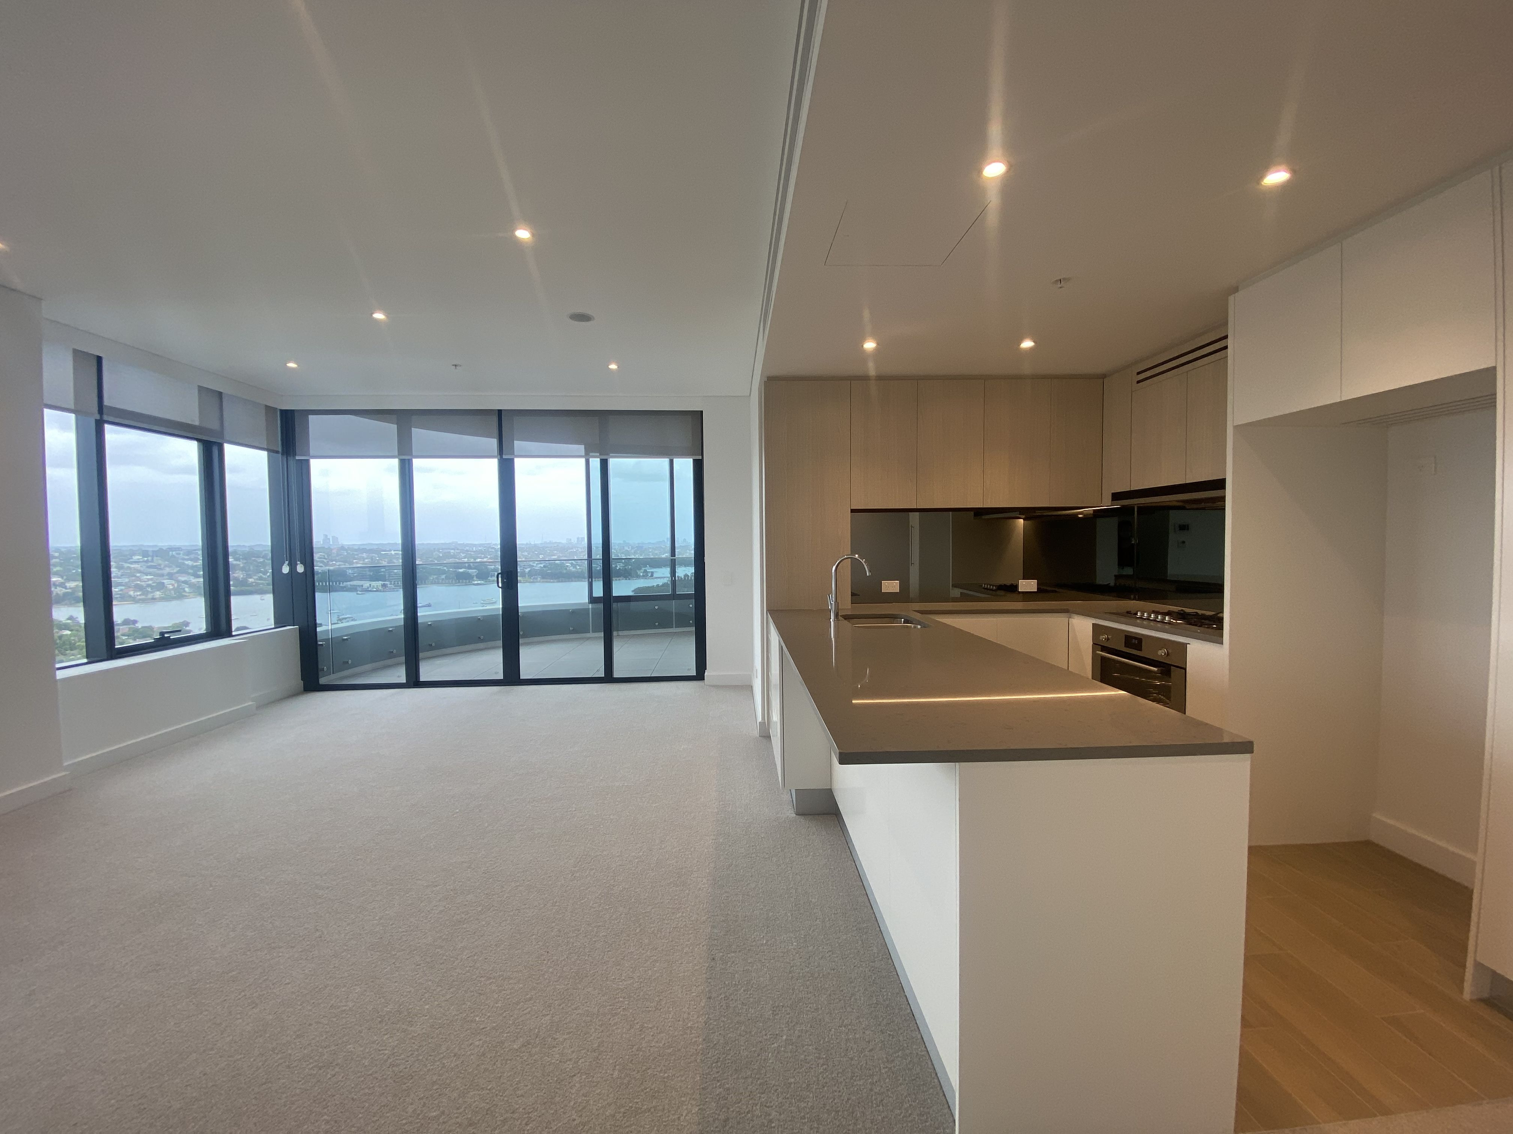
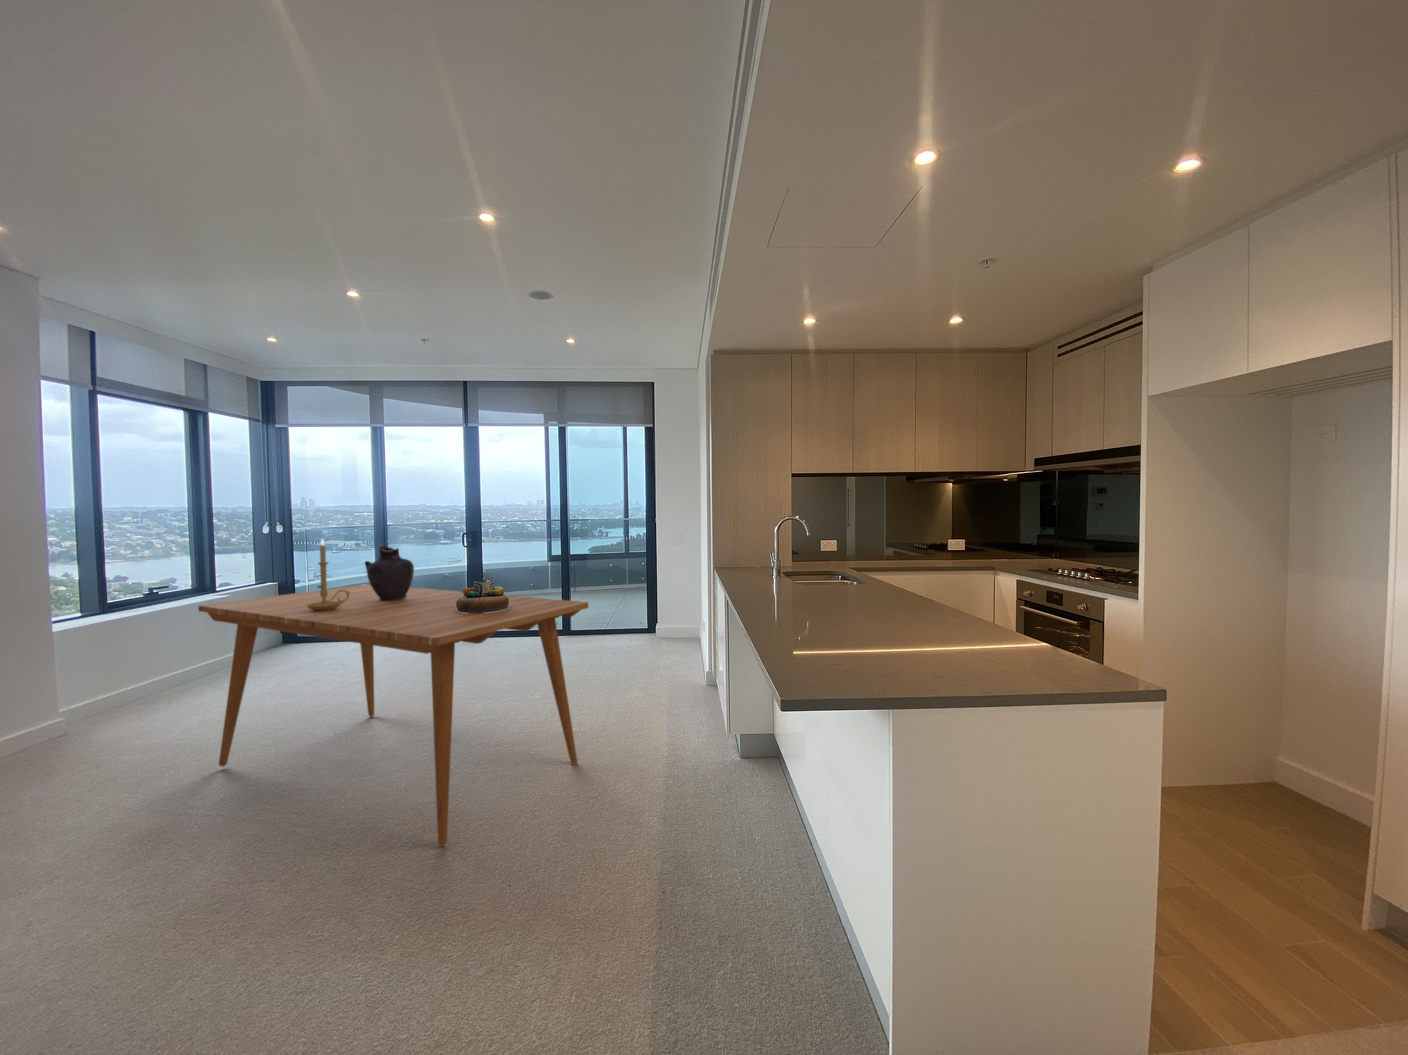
+ vase [365,544,415,601]
+ dining table [198,584,589,847]
+ candle holder [306,539,350,611]
+ decorative bowl [456,577,510,613]
